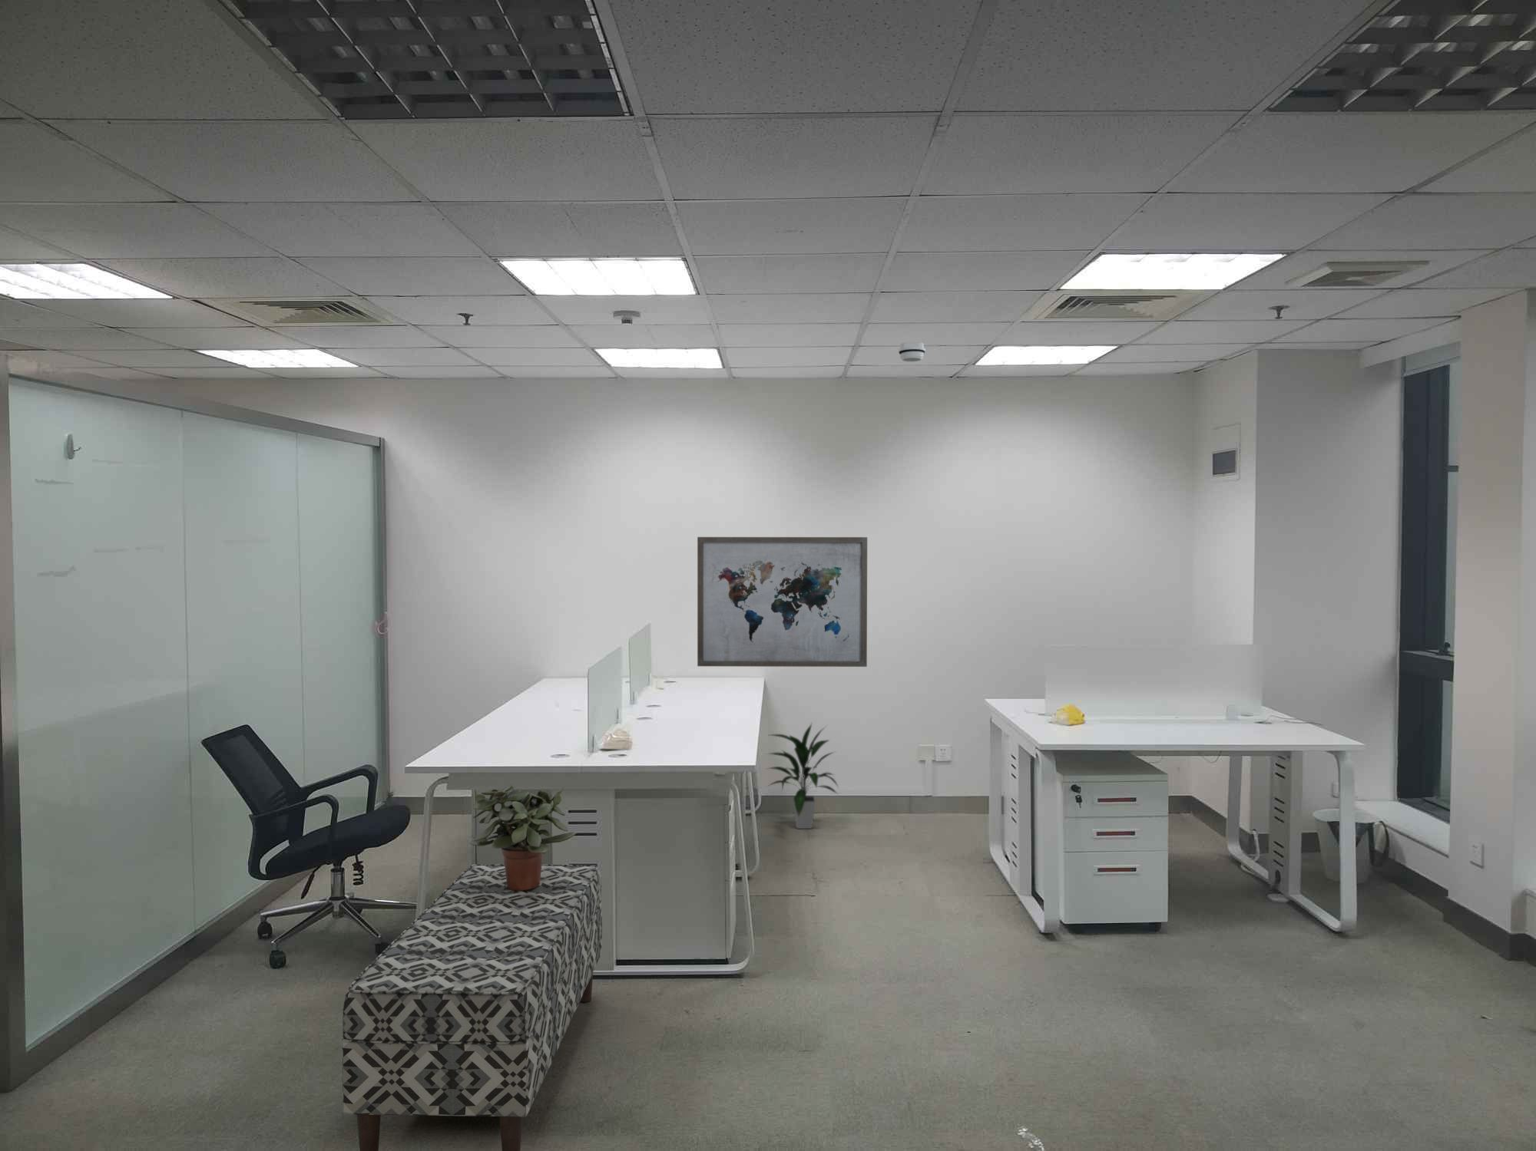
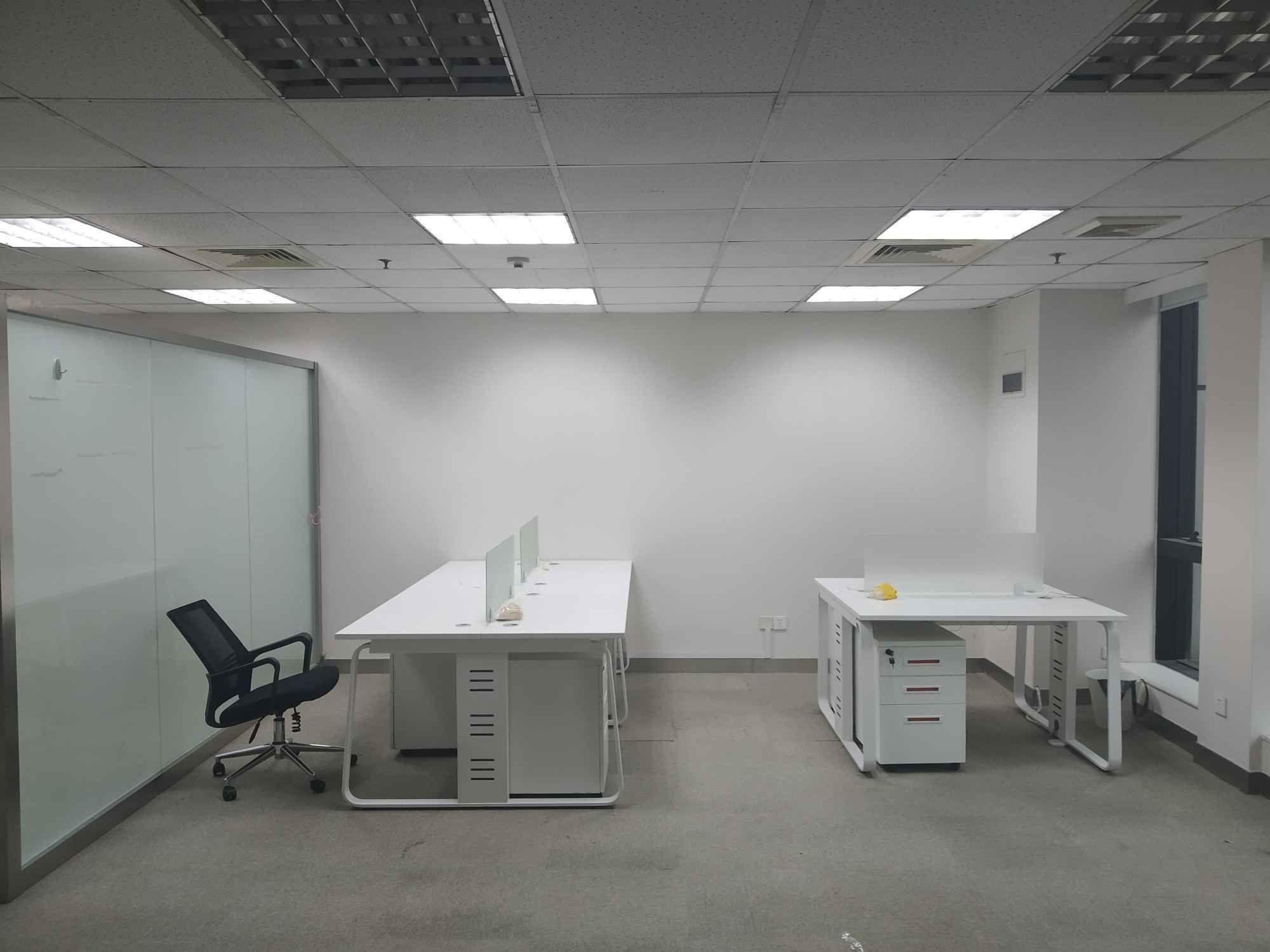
- smoke detector [897,341,926,363]
- indoor plant [763,722,841,829]
- wall art [697,537,868,667]
- potted plant [468,783,577,891]
- bench [341,863,602,1151]
